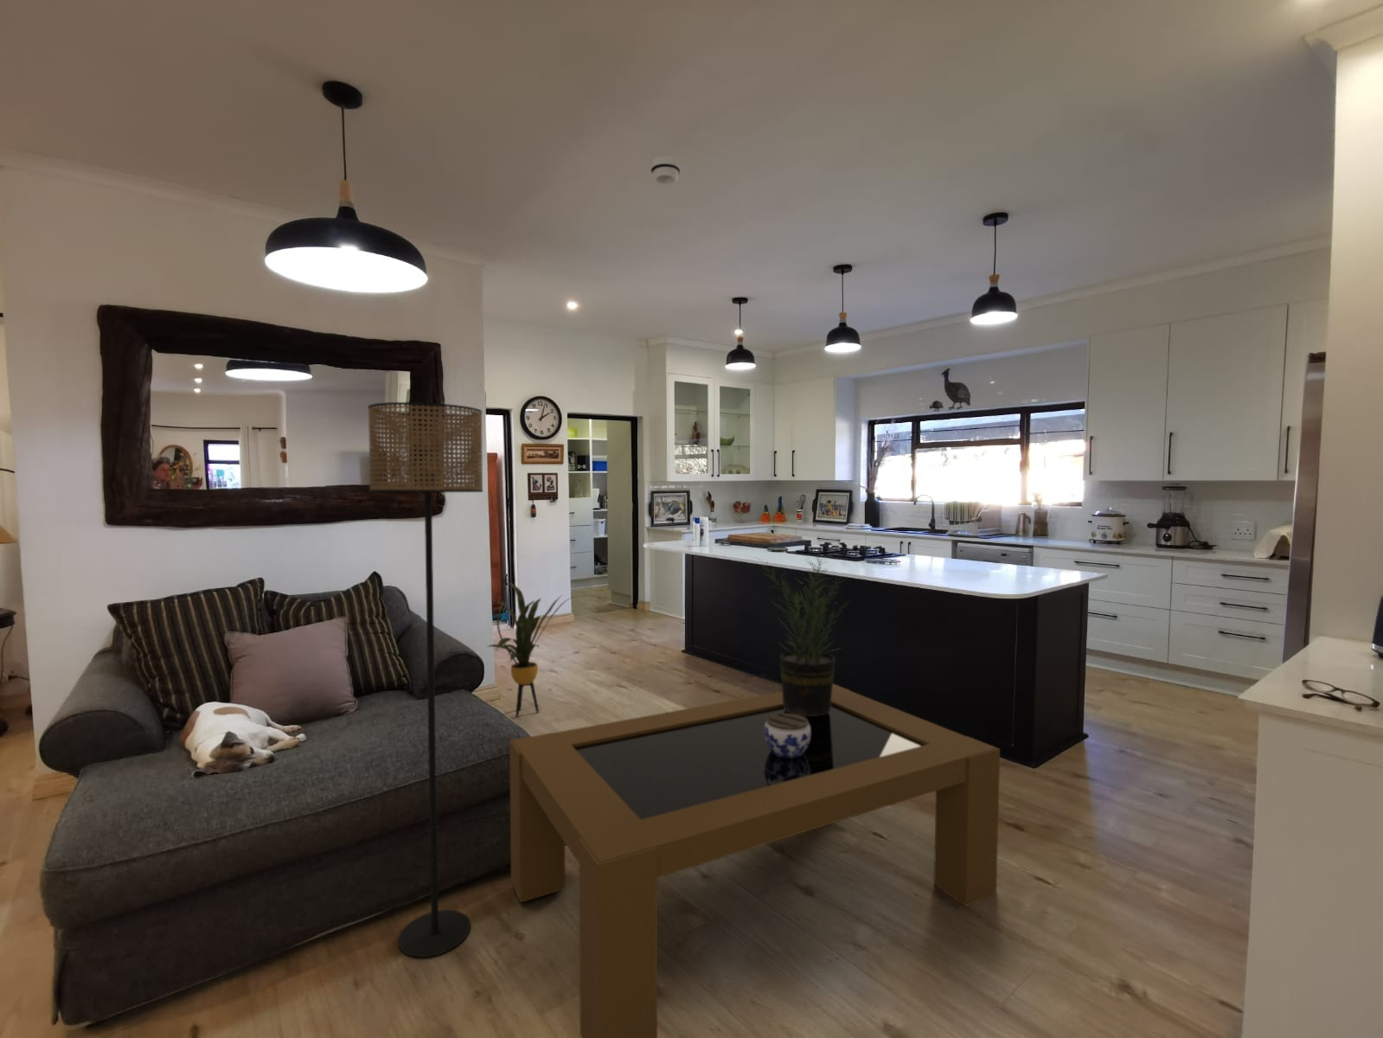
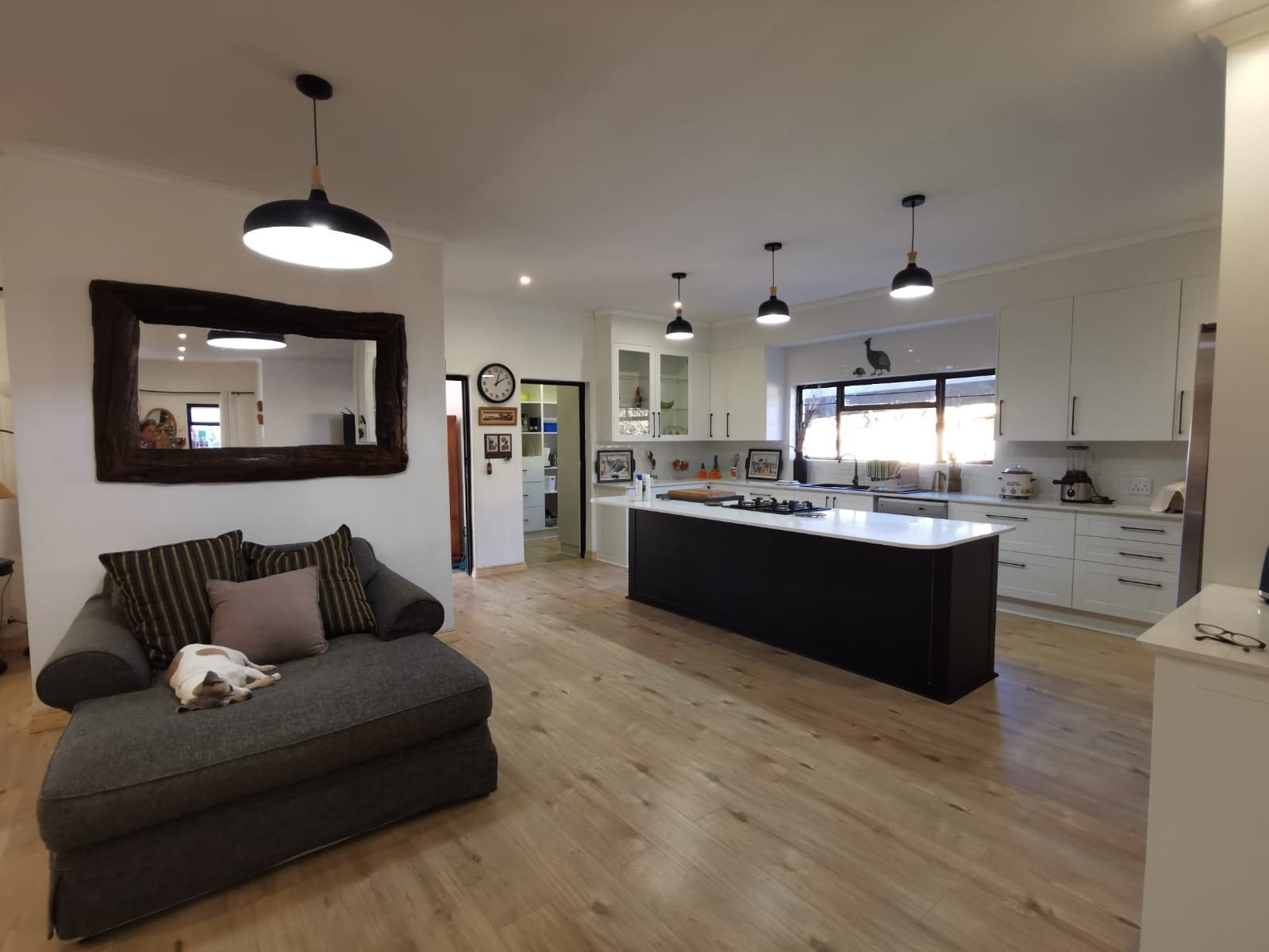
- potted plant [755,551,853,716]
- coffee table [509,684,1000,1038]
- house plant [486,581,572,717]
- floor lamp [366,401,484,958]
- jar [765,714,811,758]
- smoke detector [650,155,681,185]
